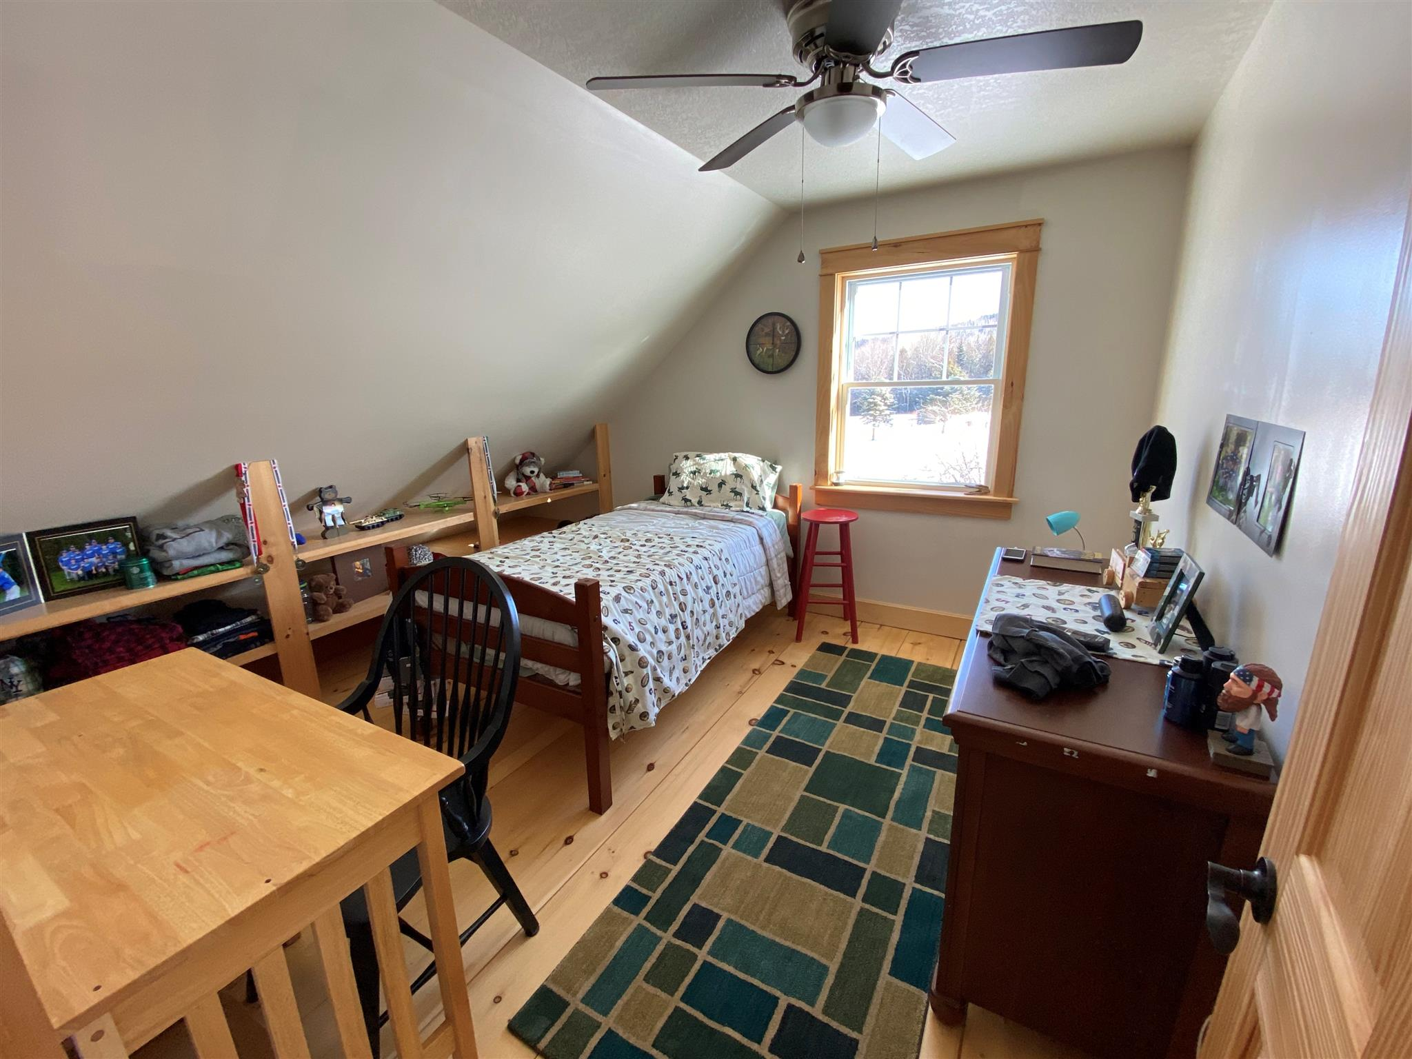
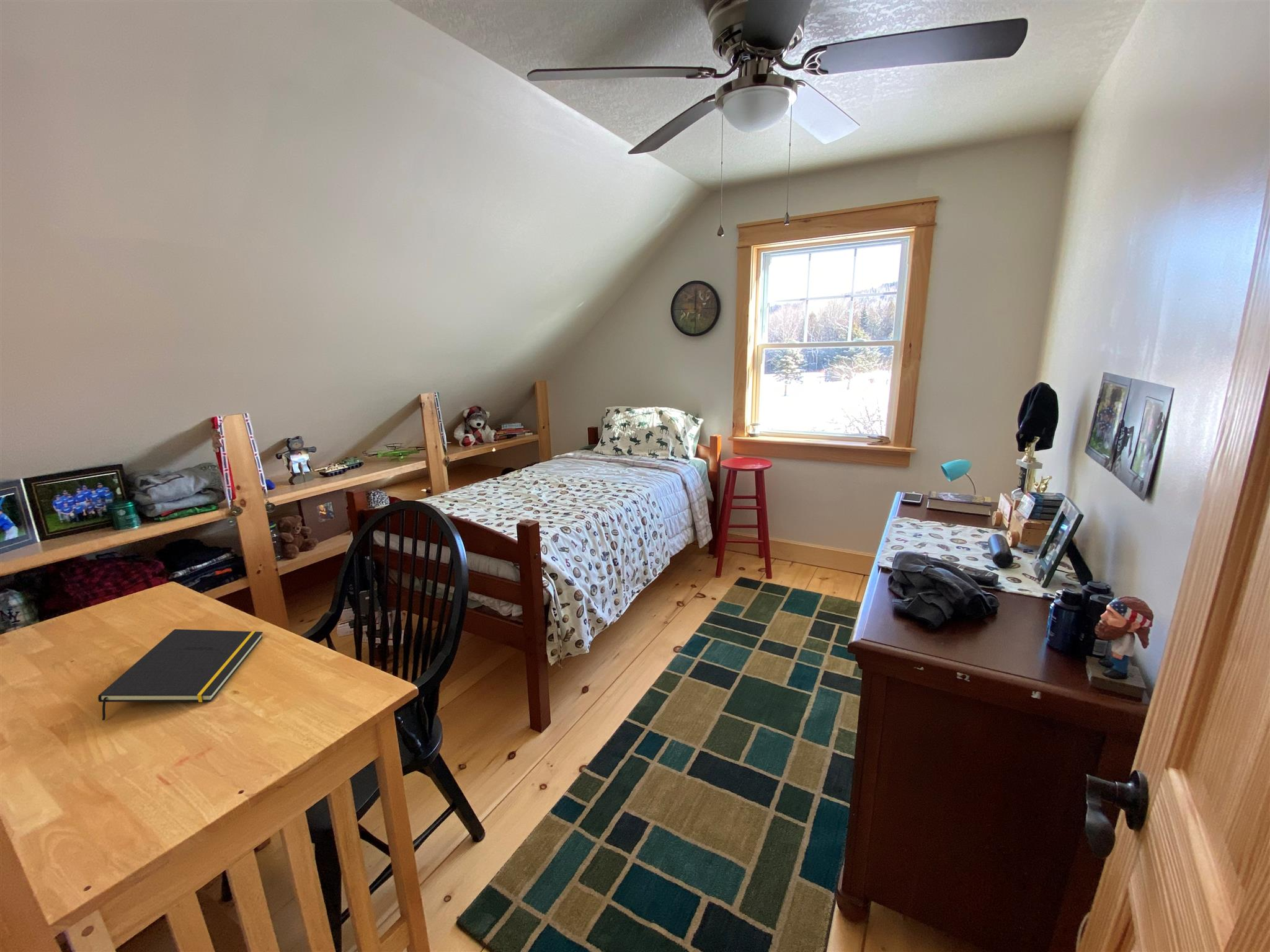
+ notepad [97,628,264,721]
